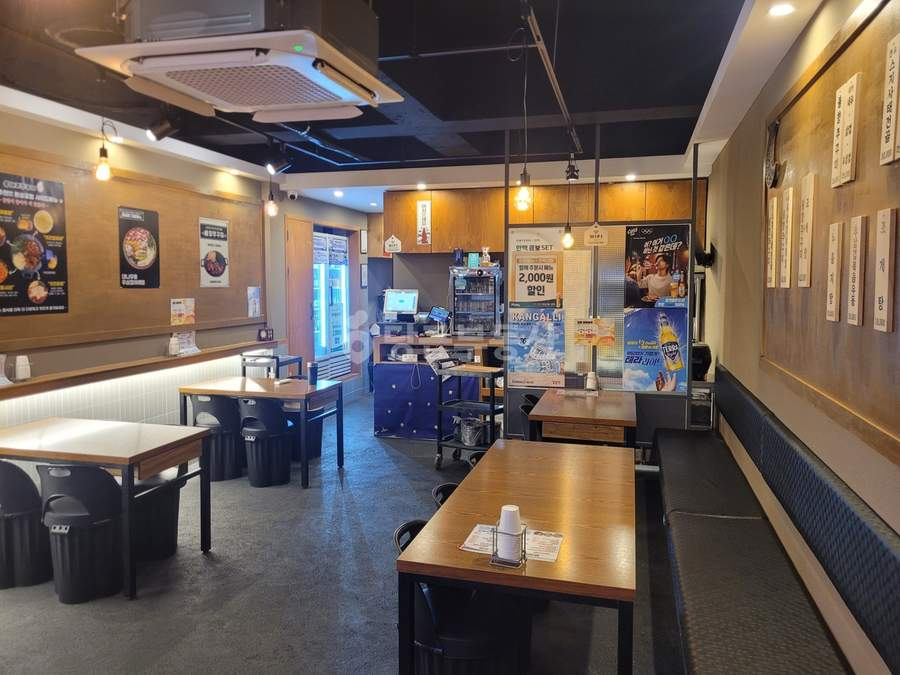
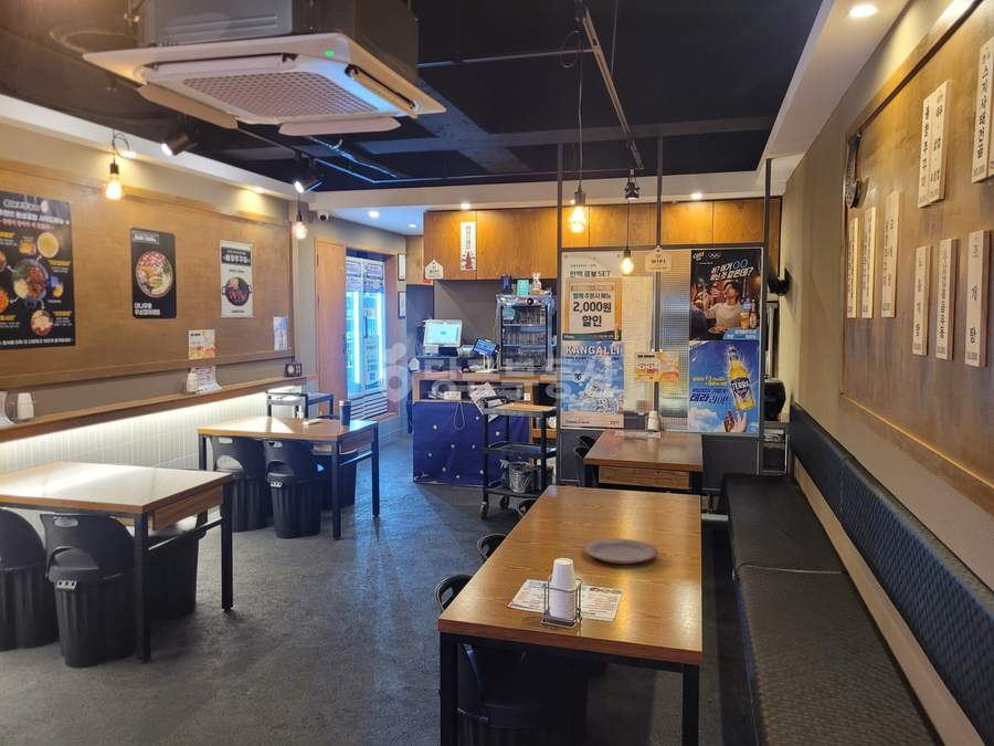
+ plate [582,537,659,565]
